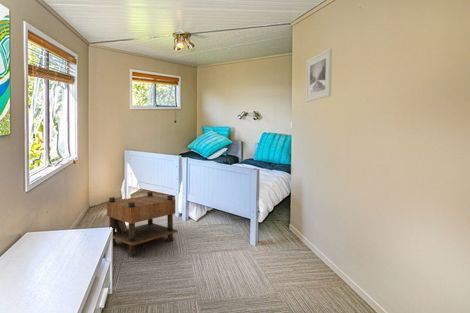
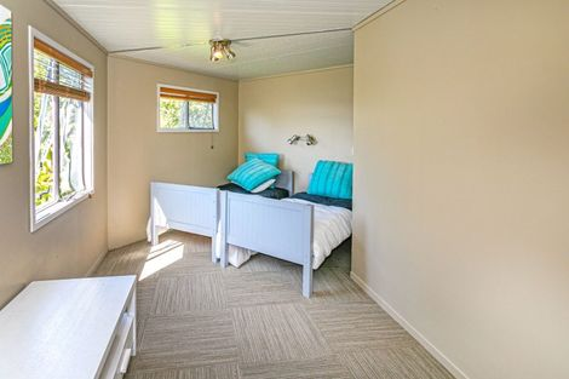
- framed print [305,47,333,103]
- nightstand [106,191,179,255]
